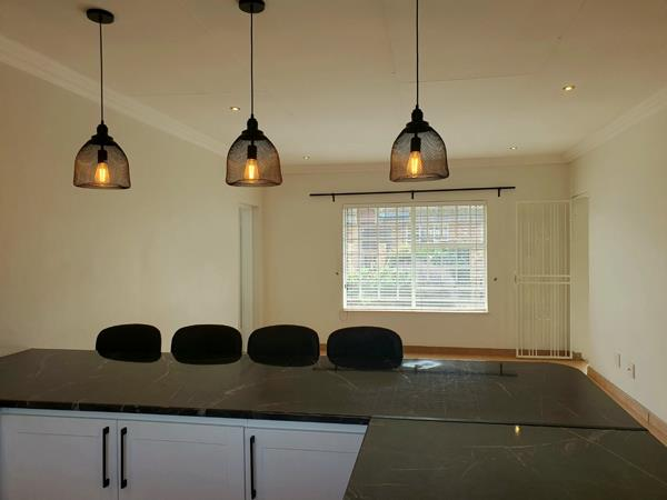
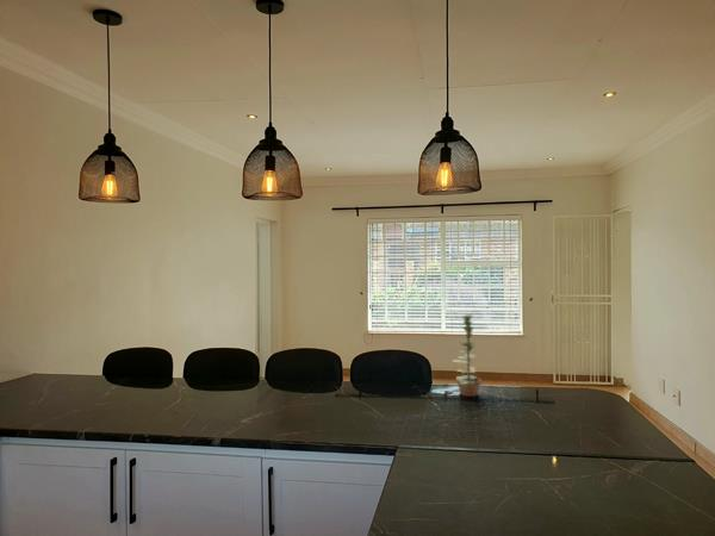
+ plant [453,314,483,398]
